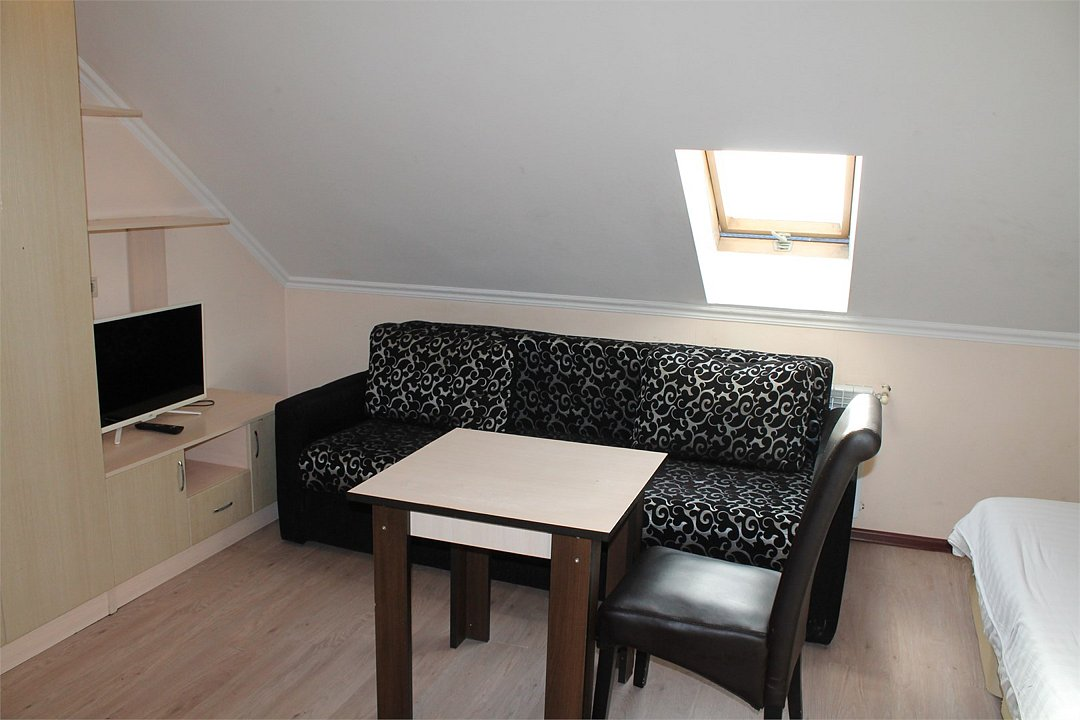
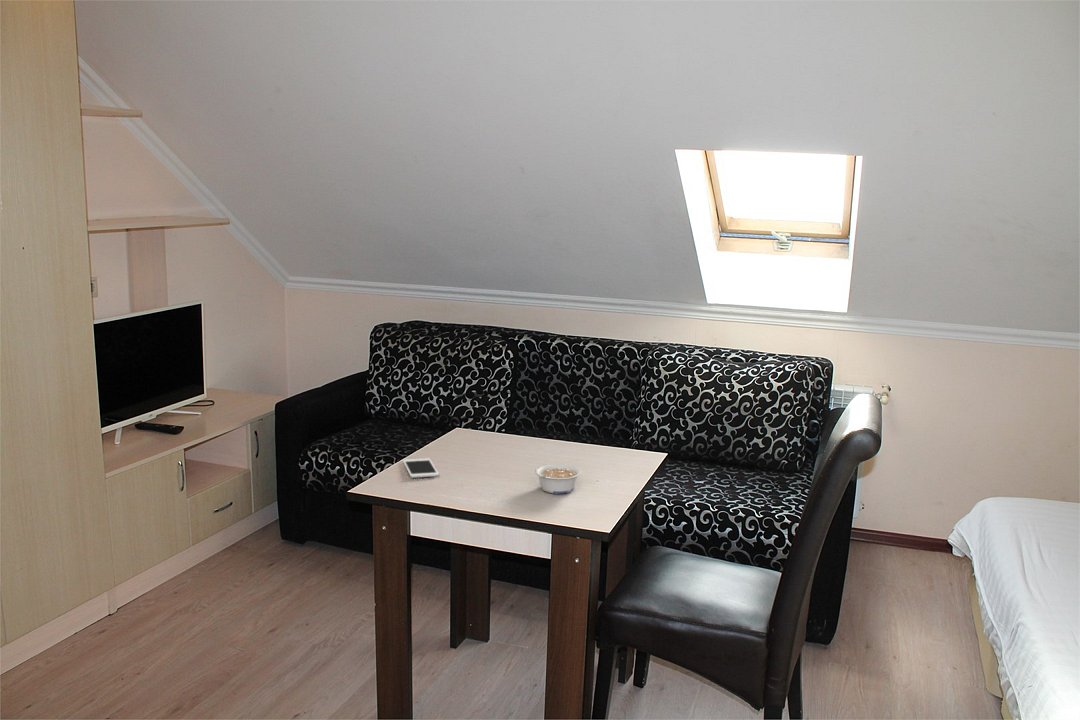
+ cell phone [402,457,440,479]
+ legume [534,463,582,495]
